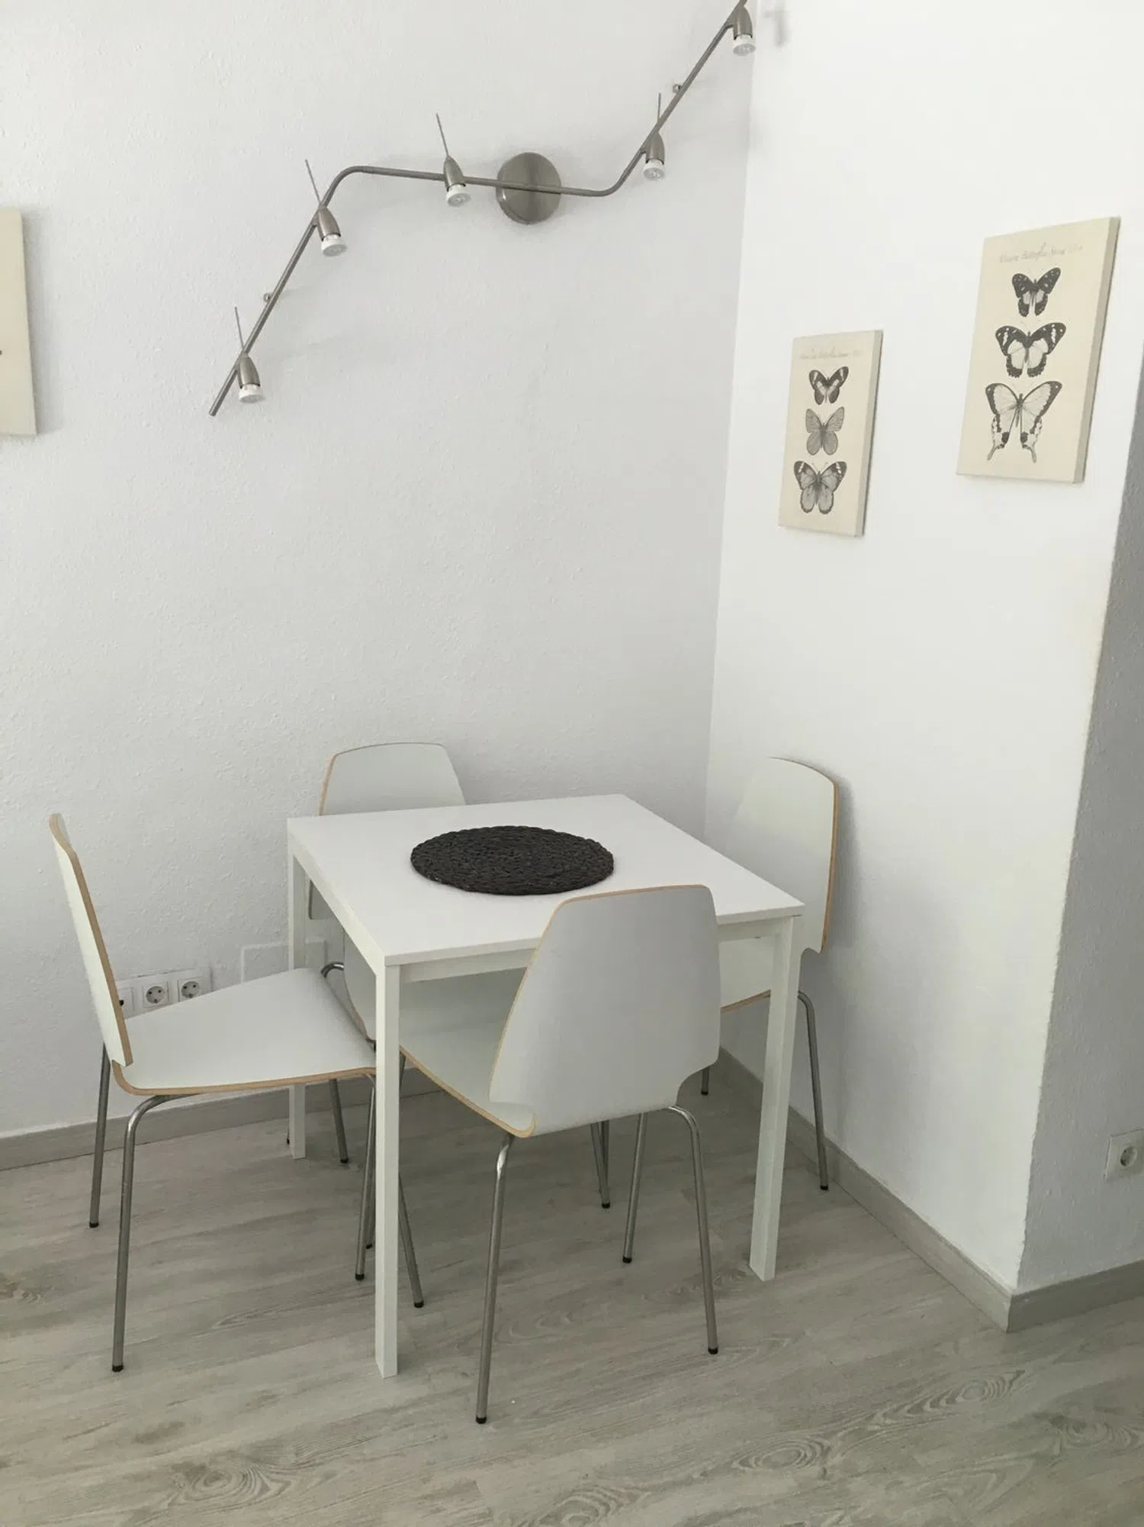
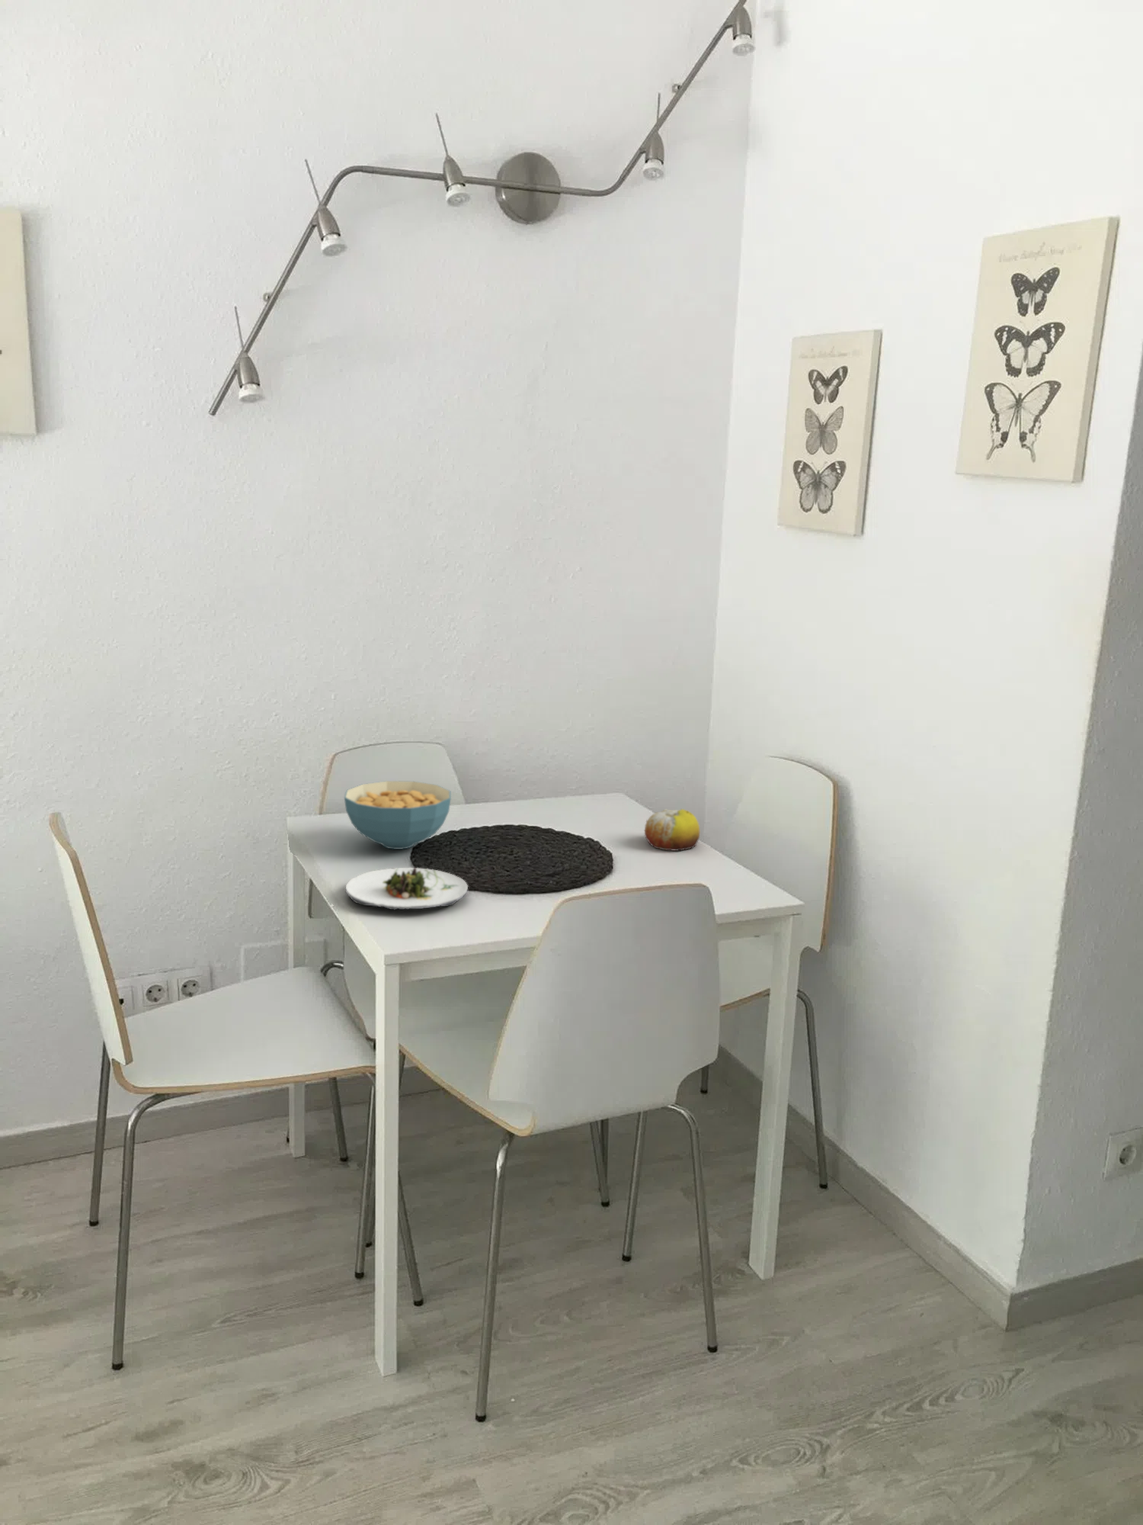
+ fruit [644,808,700,851]
+ salad plate [345,867,468,911]
+ cereal bowl [343,781,451,850]
